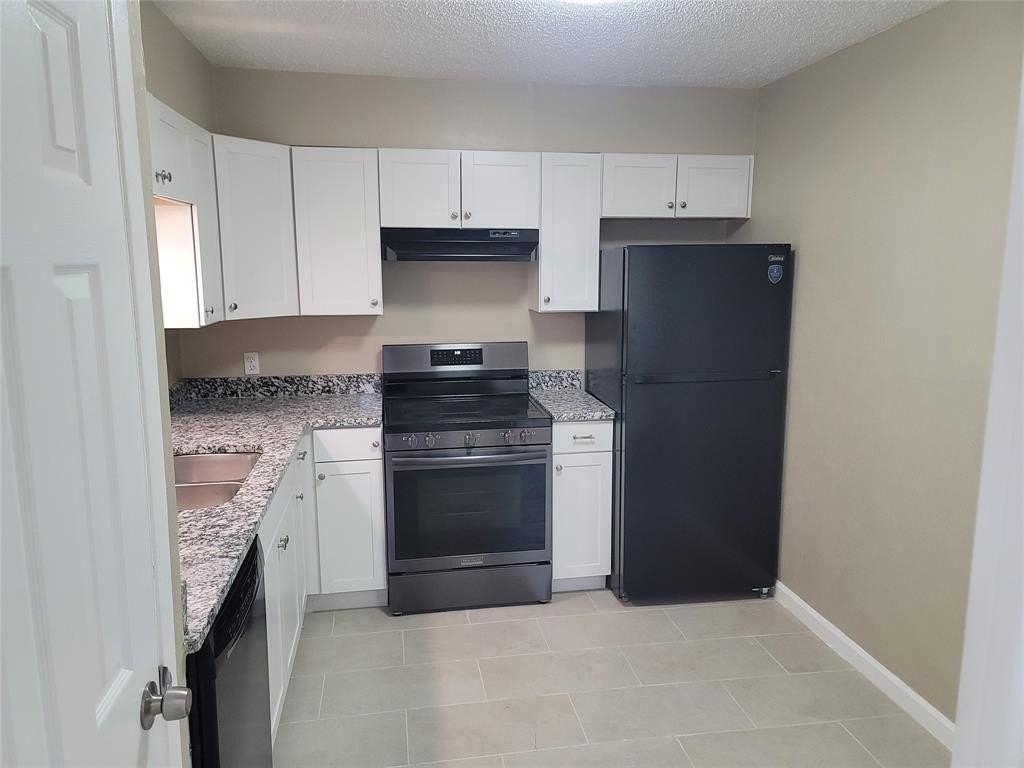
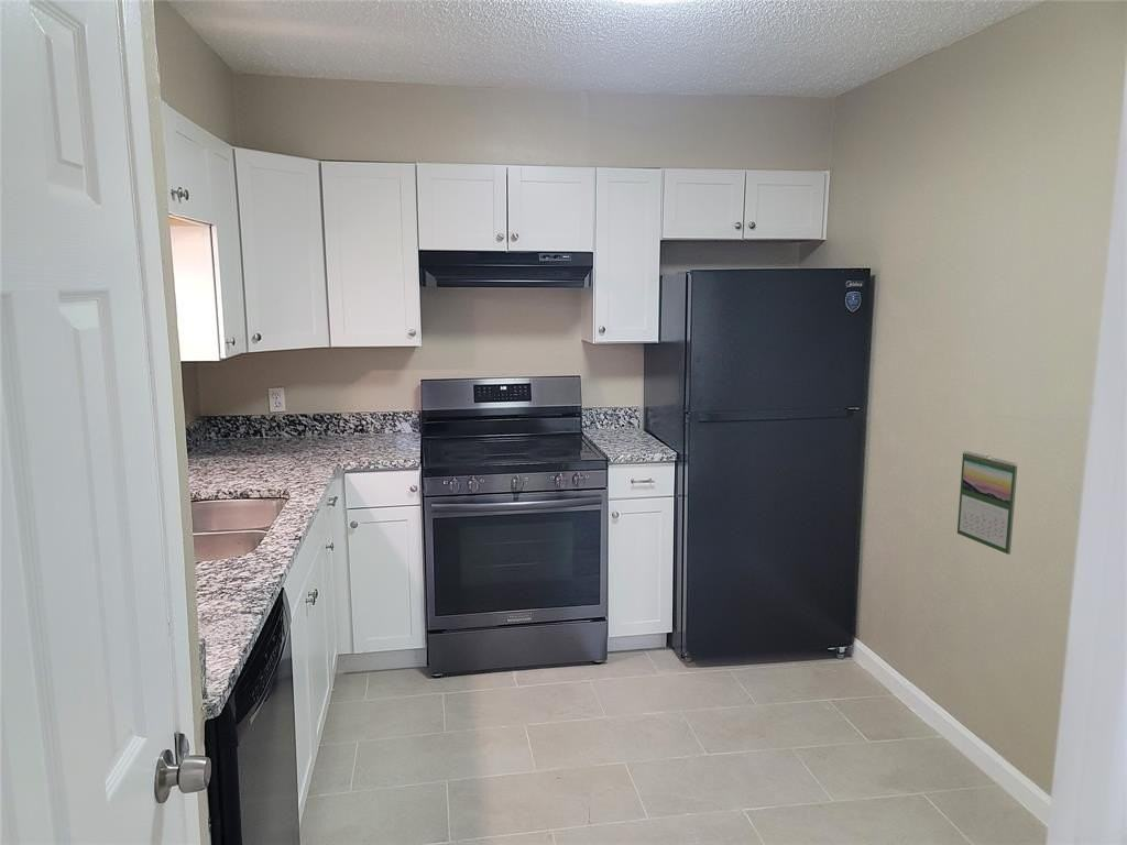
+ calendar [956,450,1018,556]
